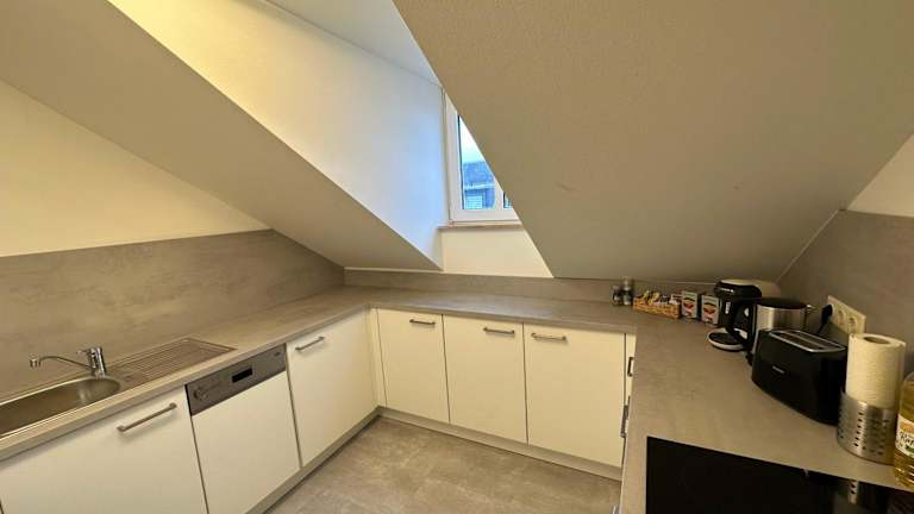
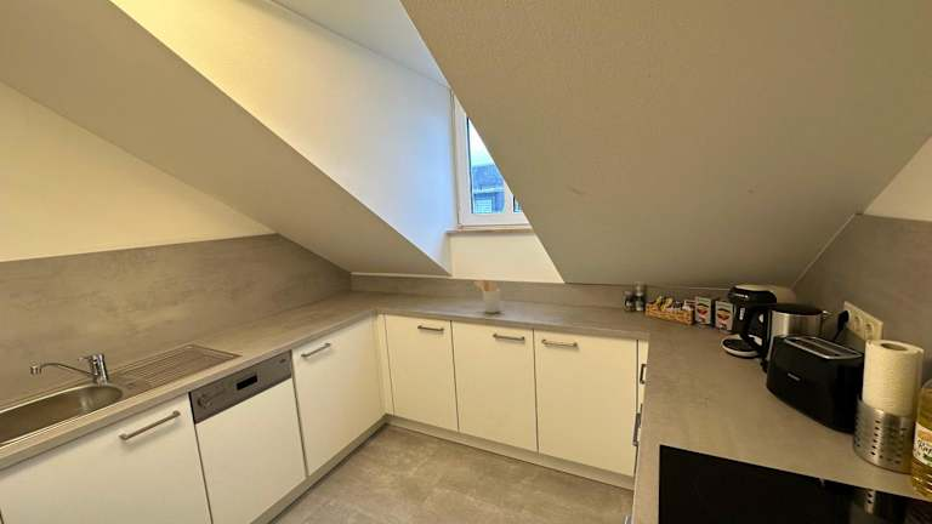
+ utensil holder [473,279,501,314]
